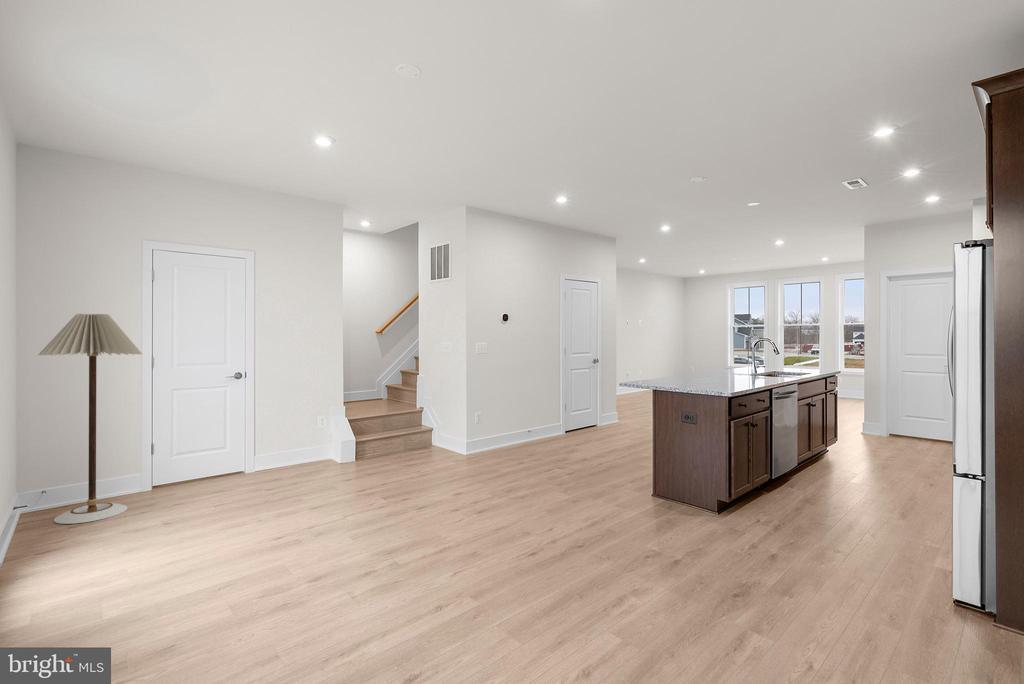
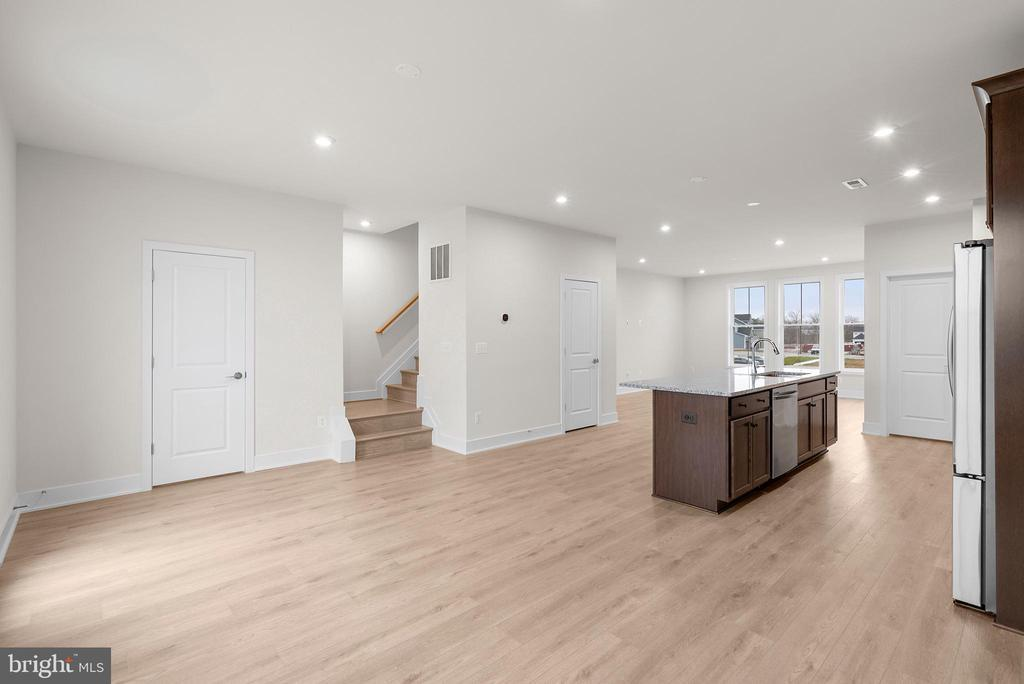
- floor lamp [37,312,143,525]
